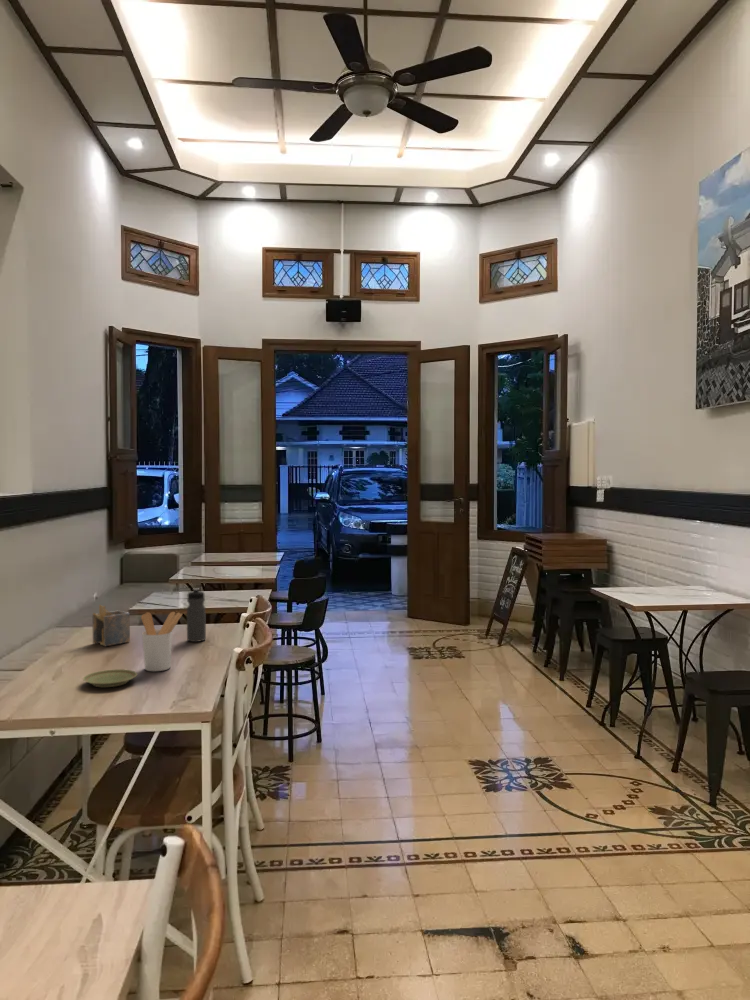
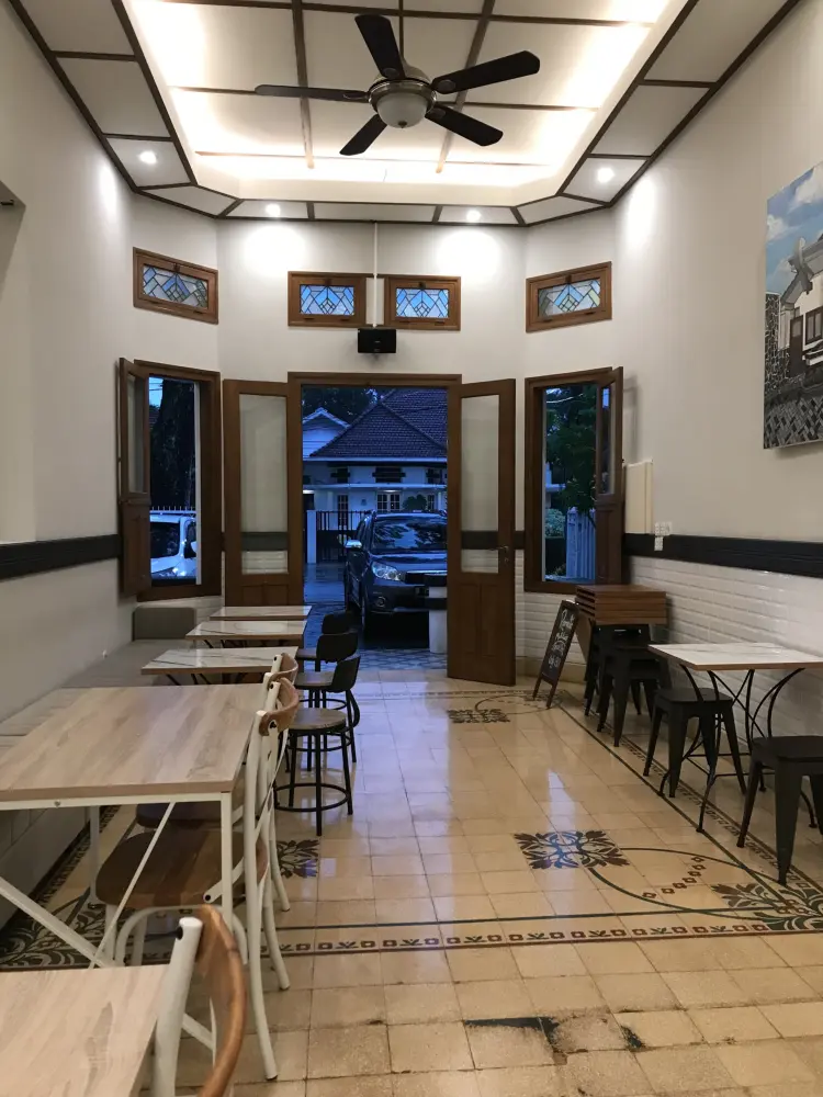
- napkin holder [91,604,131,647]
- plate [82,668,138,688]
- utensil holder [140,611,183,672]
- water bottle [186,587,207,643]
